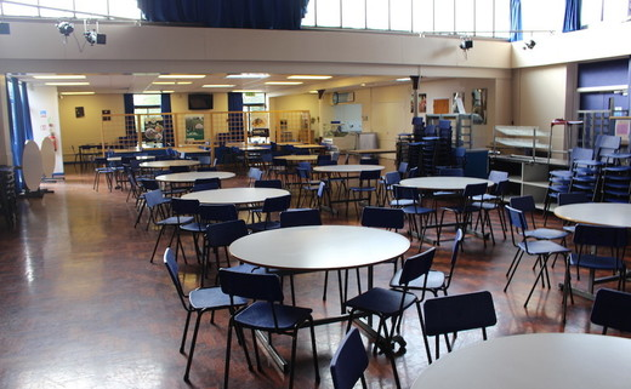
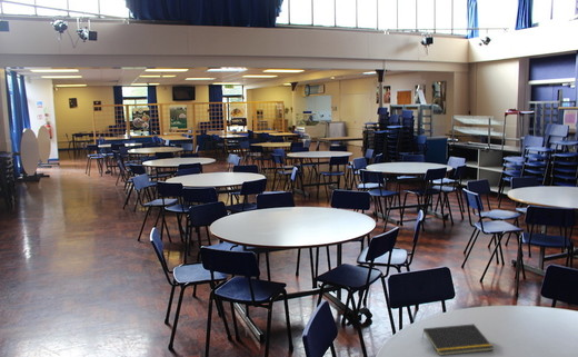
+ notepad [421,323,495,357]
